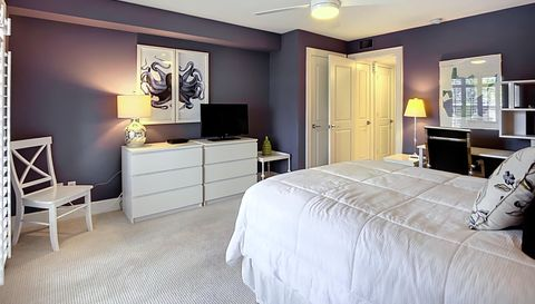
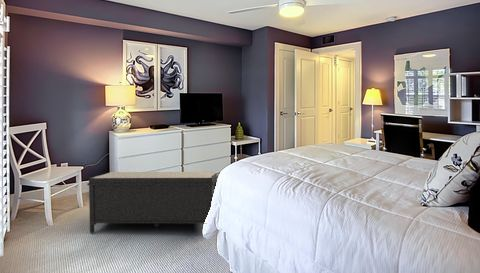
+ bench [86,171,219,234]
